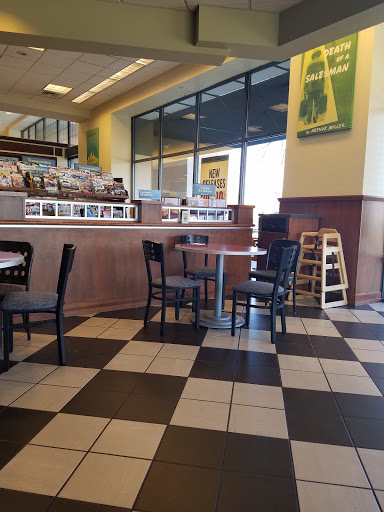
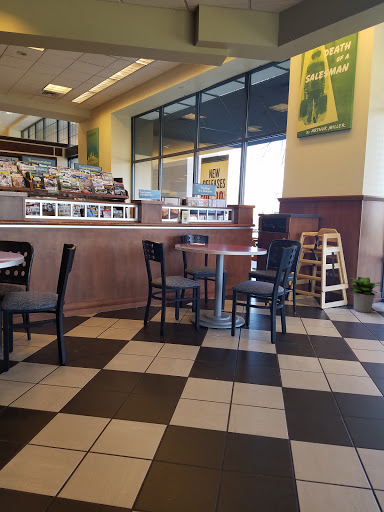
+ potted plant [346,276,383,313]
